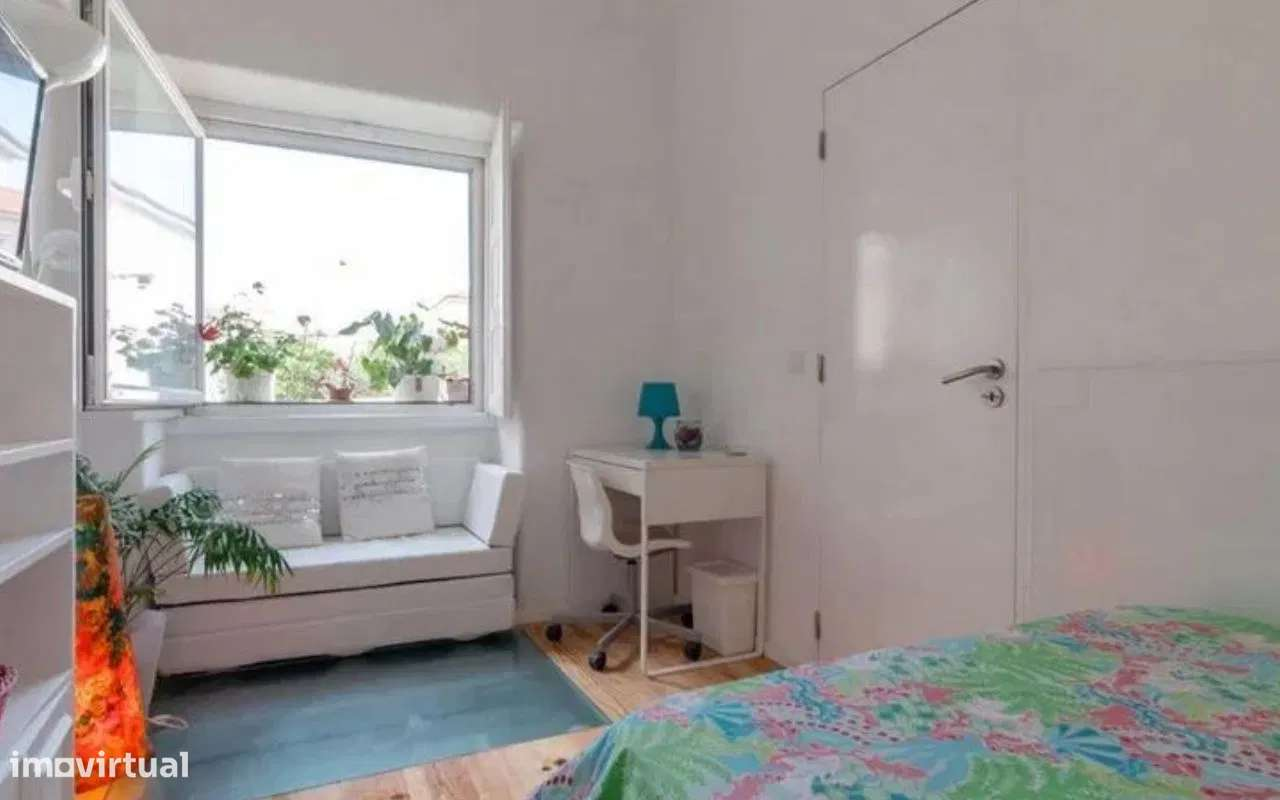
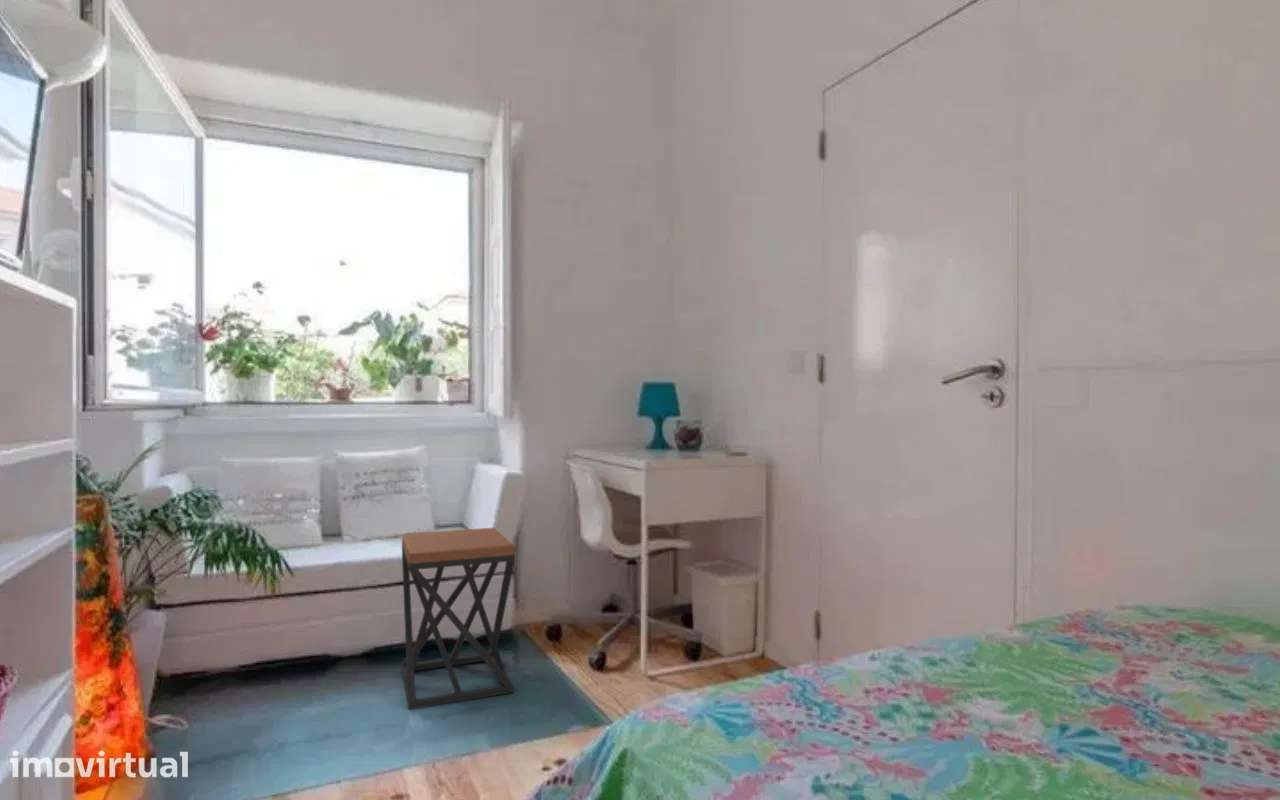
+ stool [400,527,516,711]
